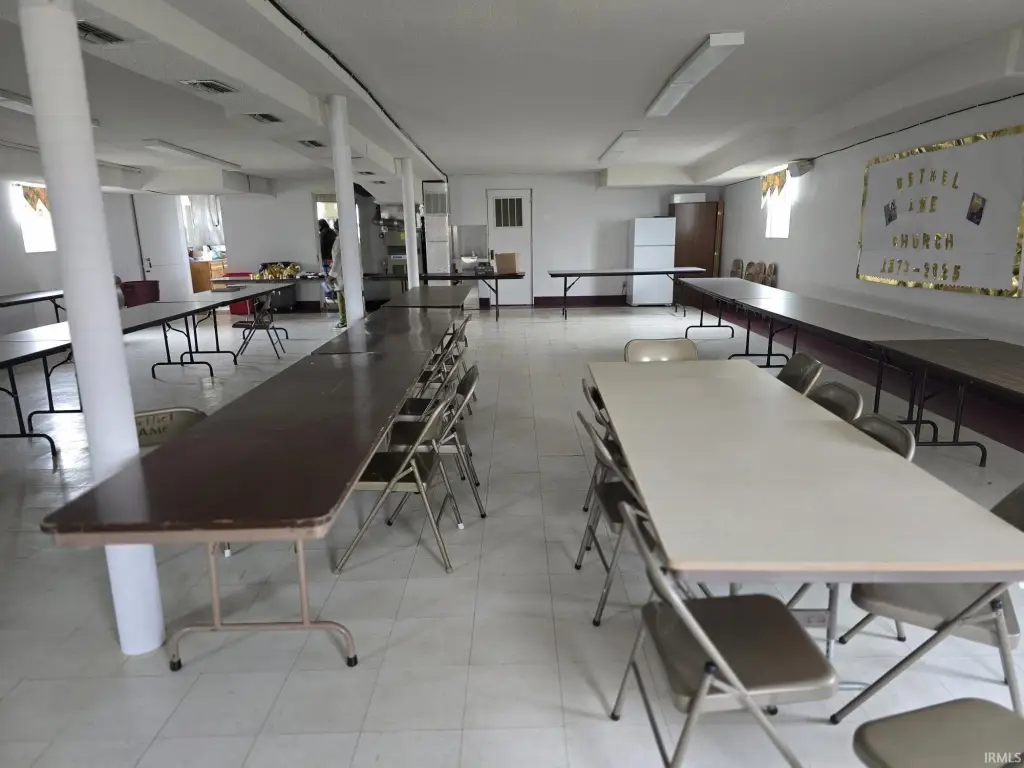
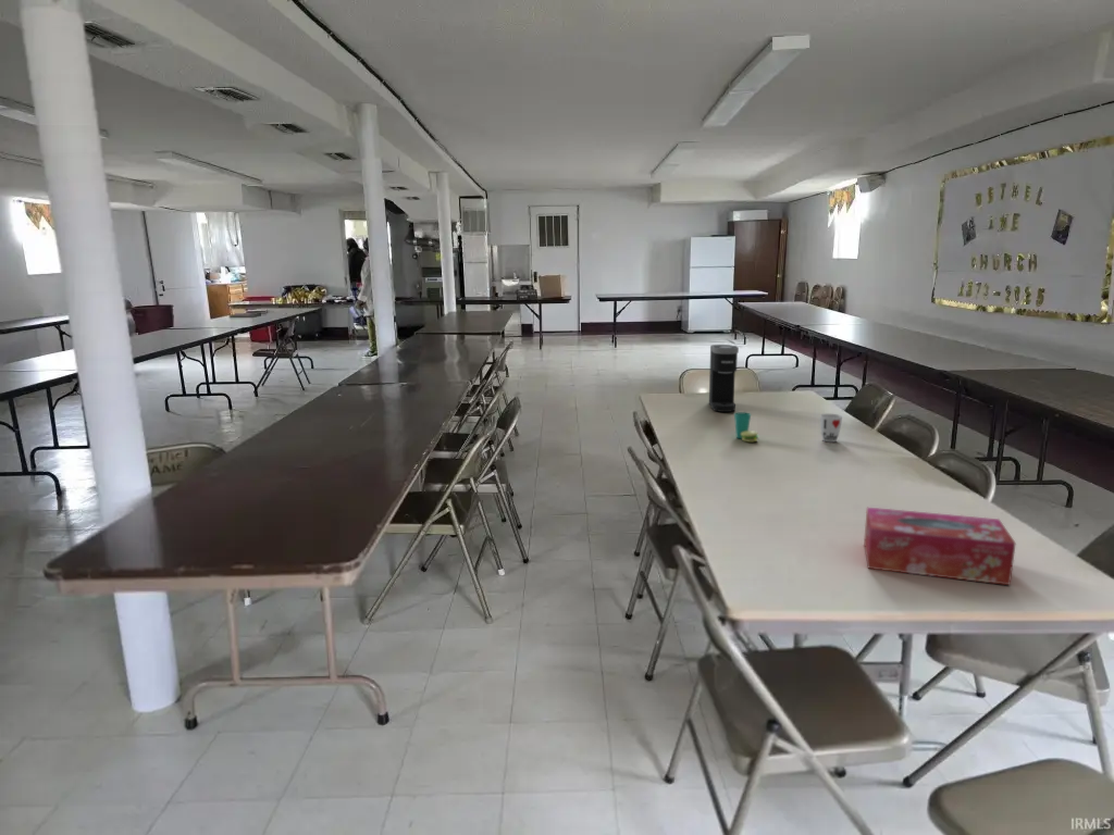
+ coffee maker [708,344,740,413]
+ cup [733,411,759,443]
+ tissue box [863,507,1017,586]
+ cup [819,413,843,443]
